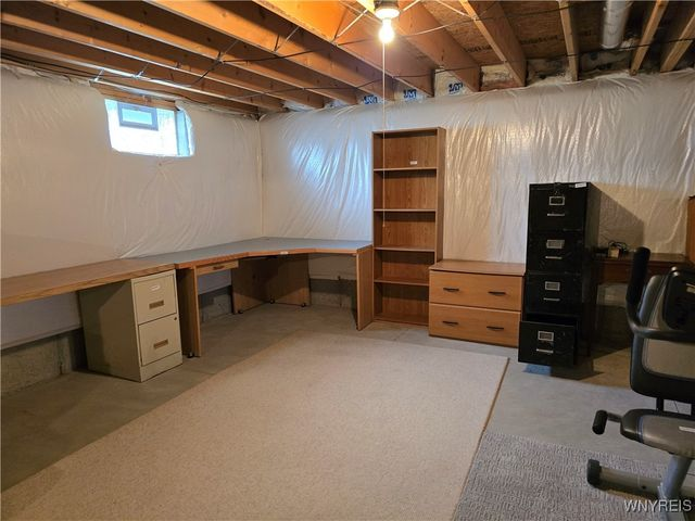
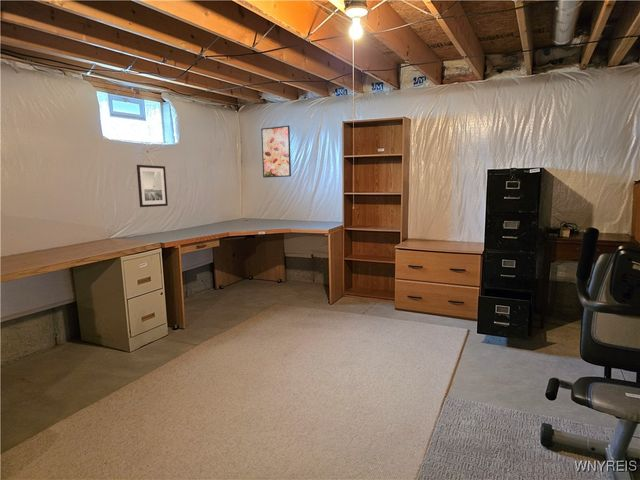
+ wall art [136,164,169,208]
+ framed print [260,125,292,179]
